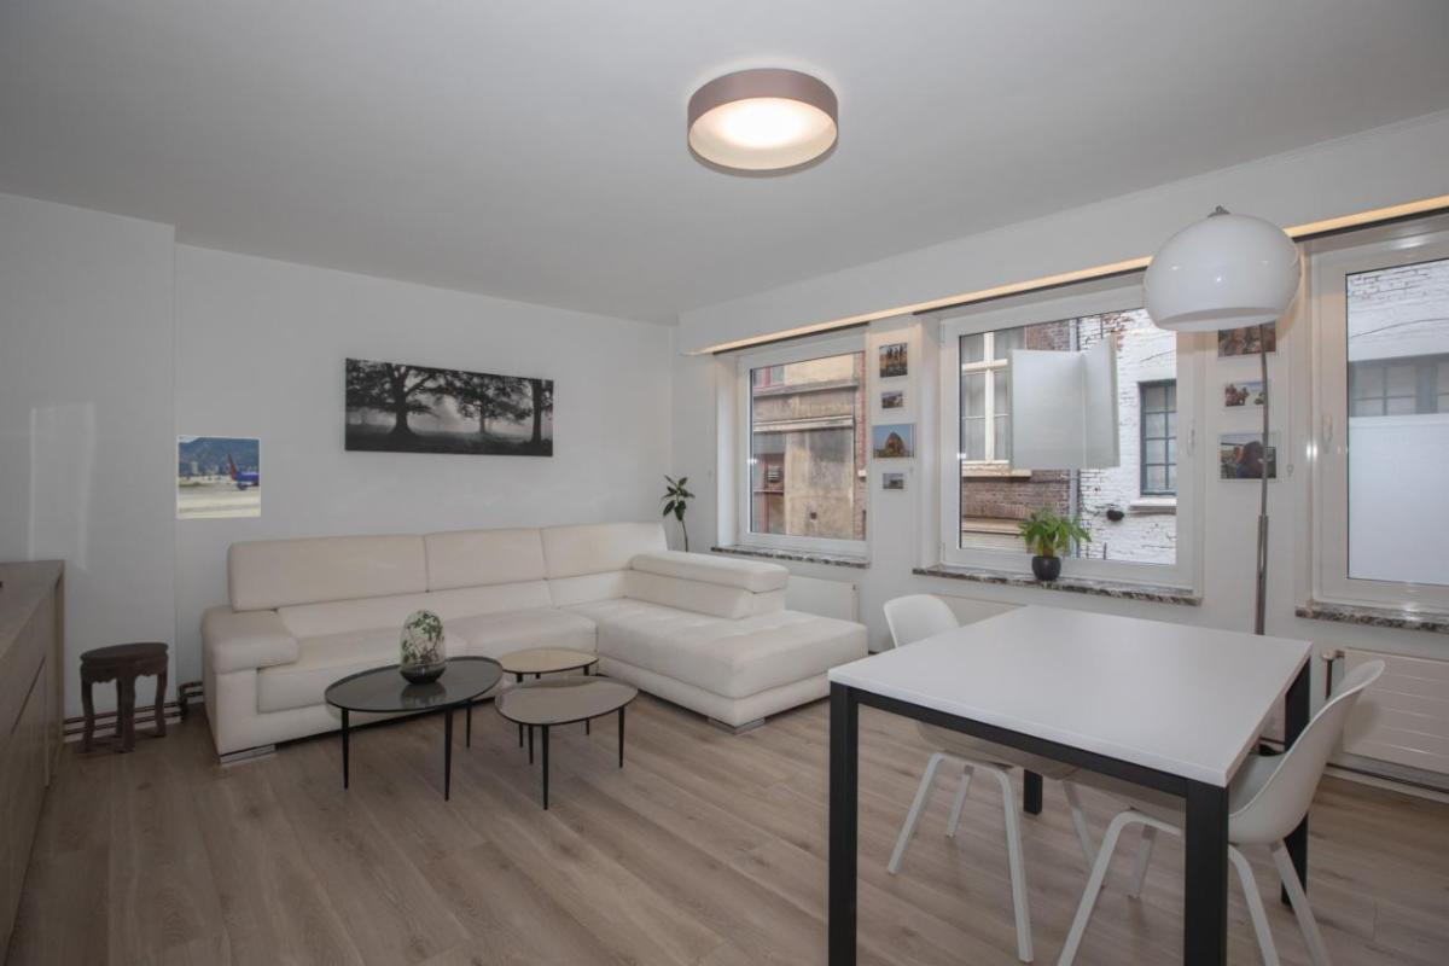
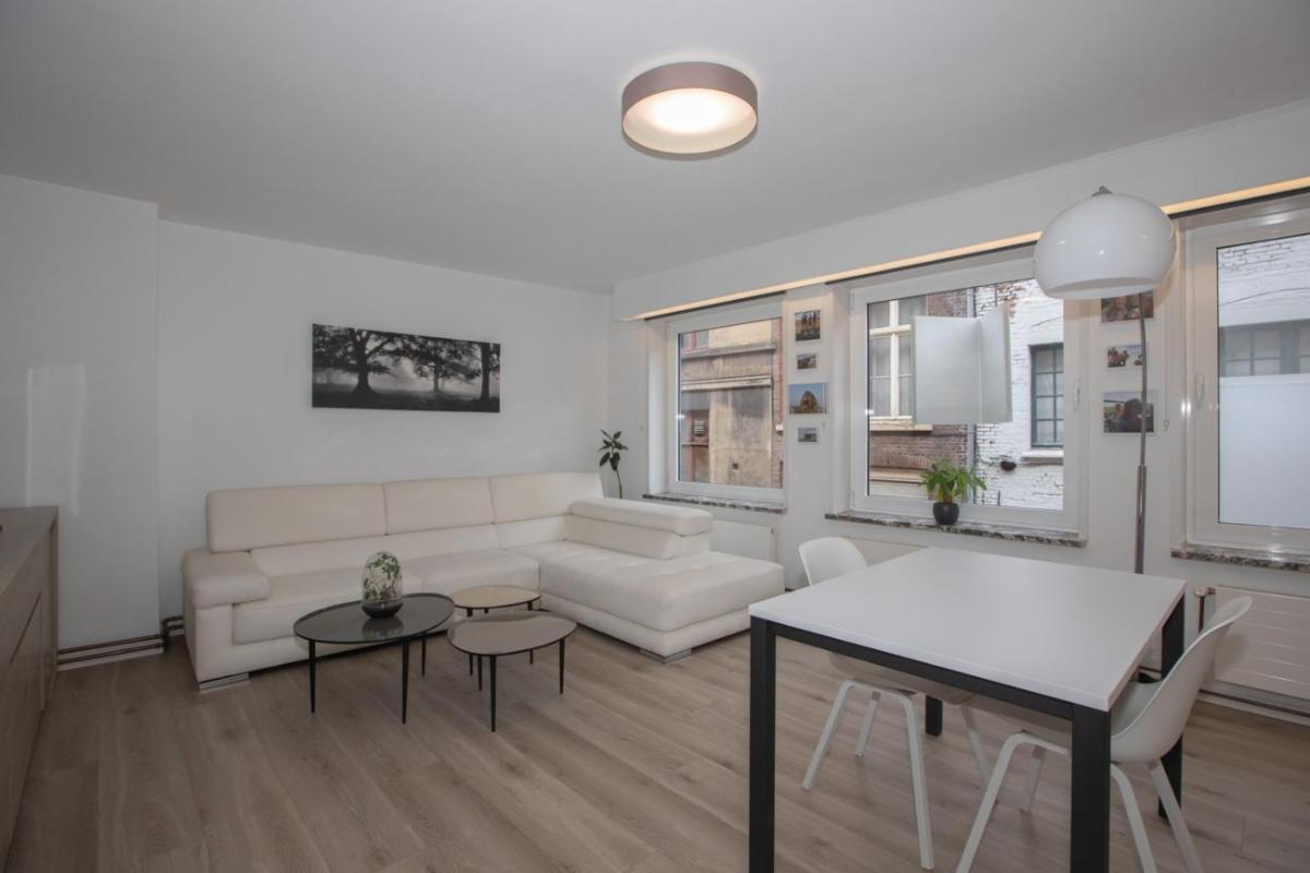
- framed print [175,433,262,519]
- side table [78,641,170,753]
